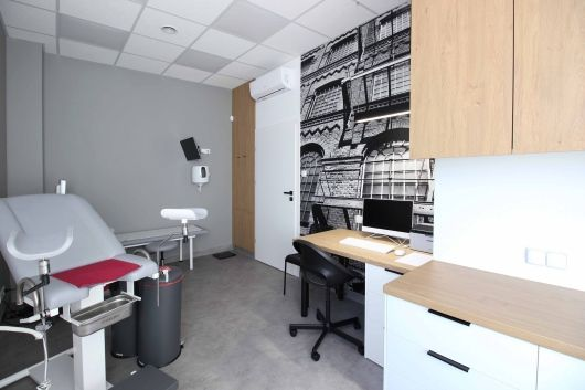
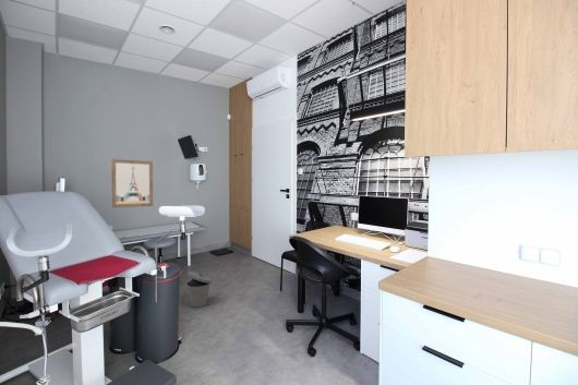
+ wall art [110,158,154,208]
+ trash can [185,270,214,309]
